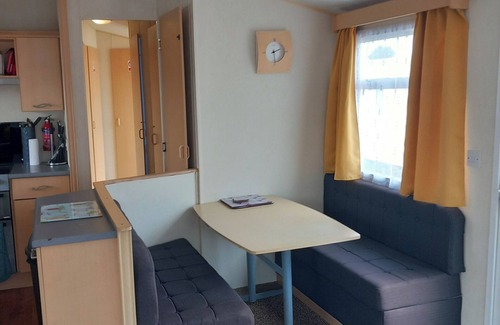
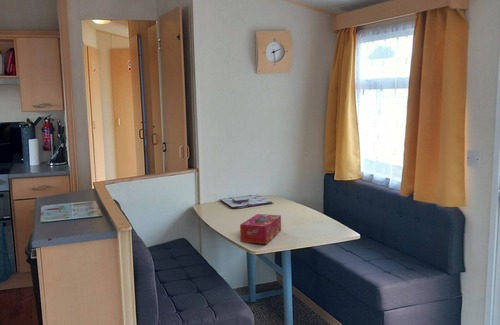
+ tissue box [239,213,282,245]
